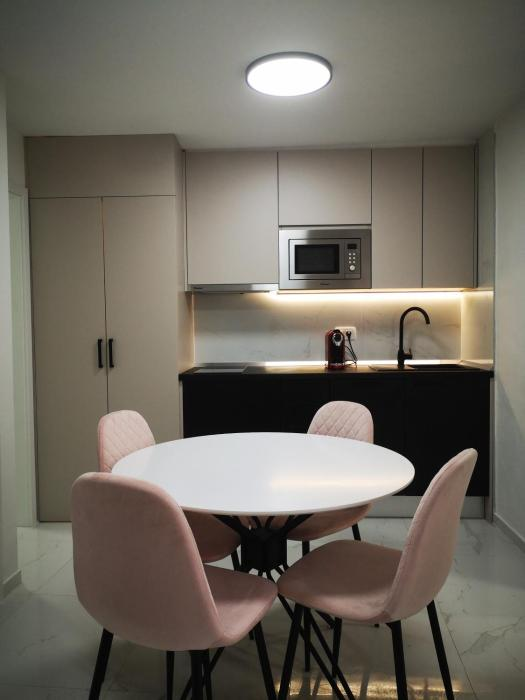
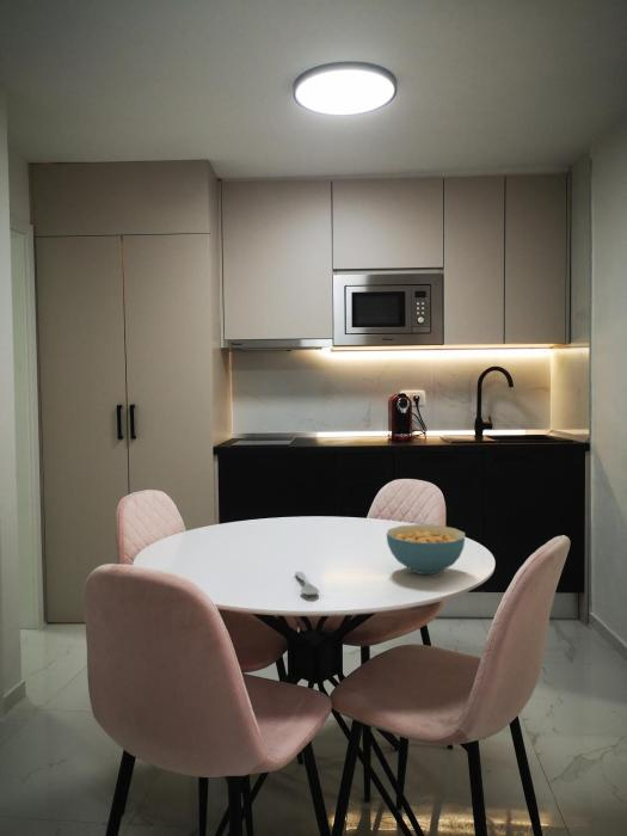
+ spoon [294,571,320,597]
+ cereal bowl [386,523,466,576]
